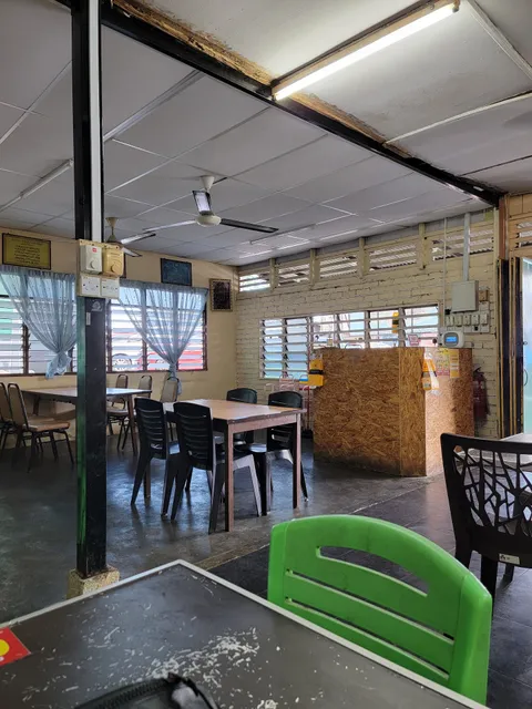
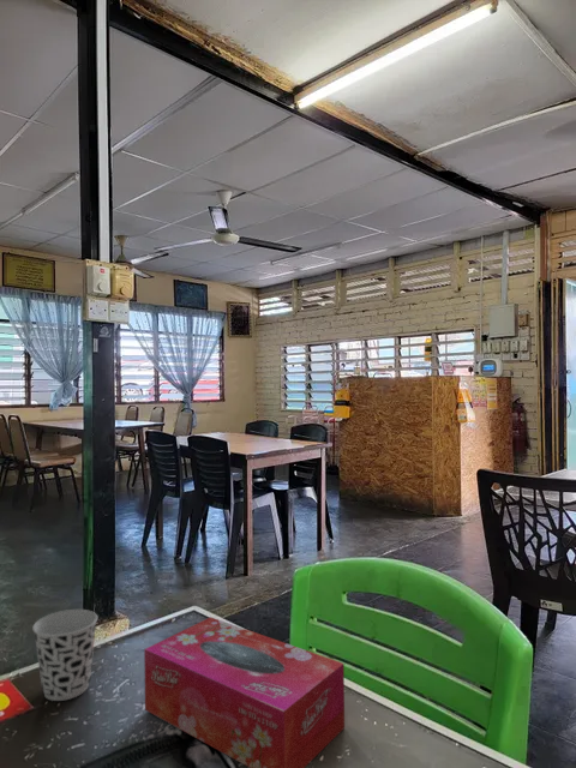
+ cup [31,608,98,702]
+ tissue box [143,616,346,768]
